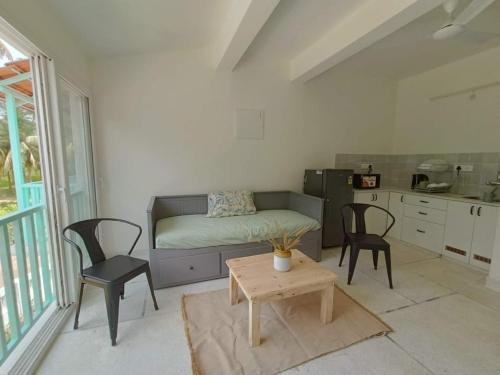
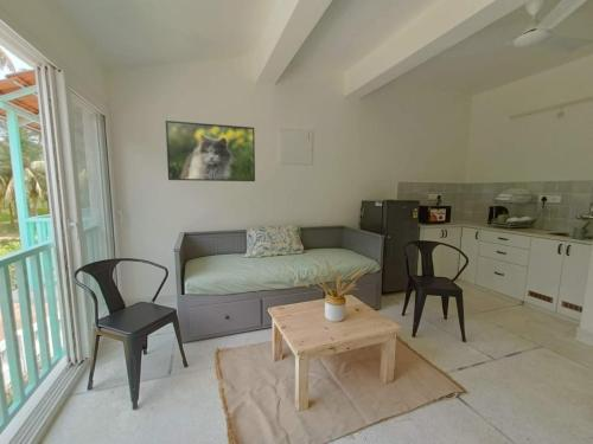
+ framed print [165,120,256,182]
